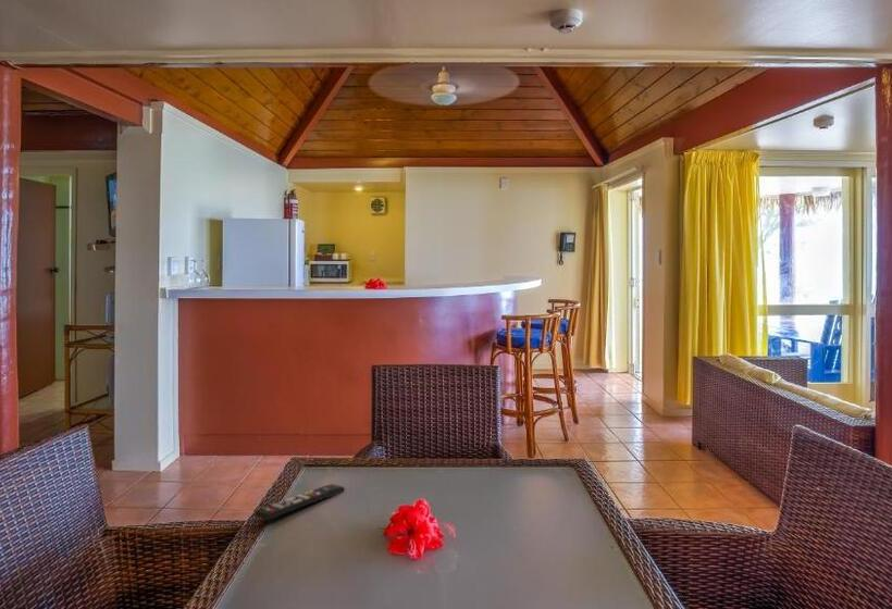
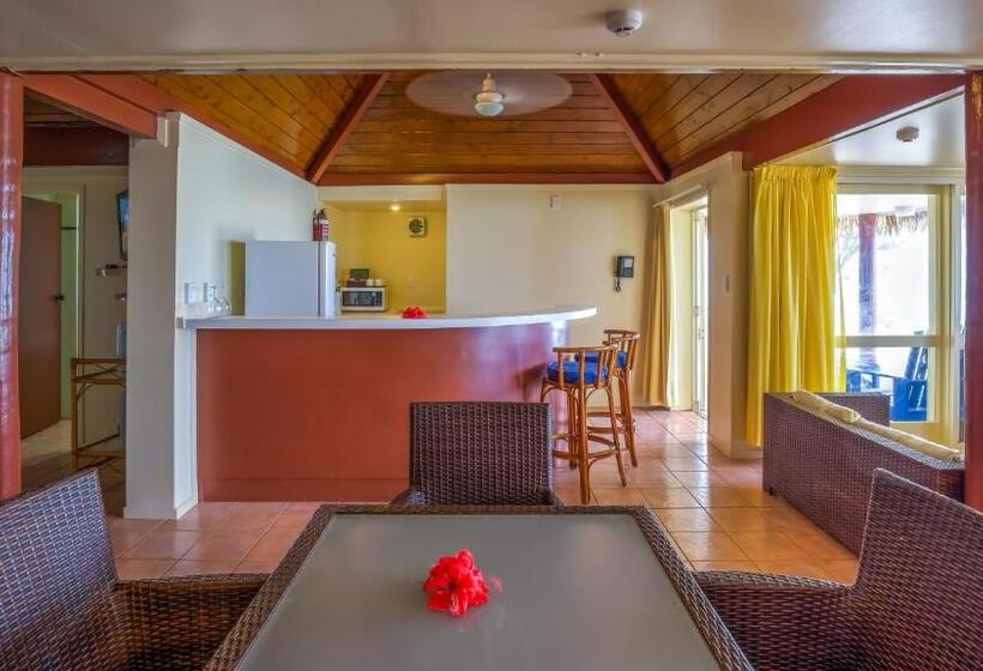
- remote control [255,483,346,521]
